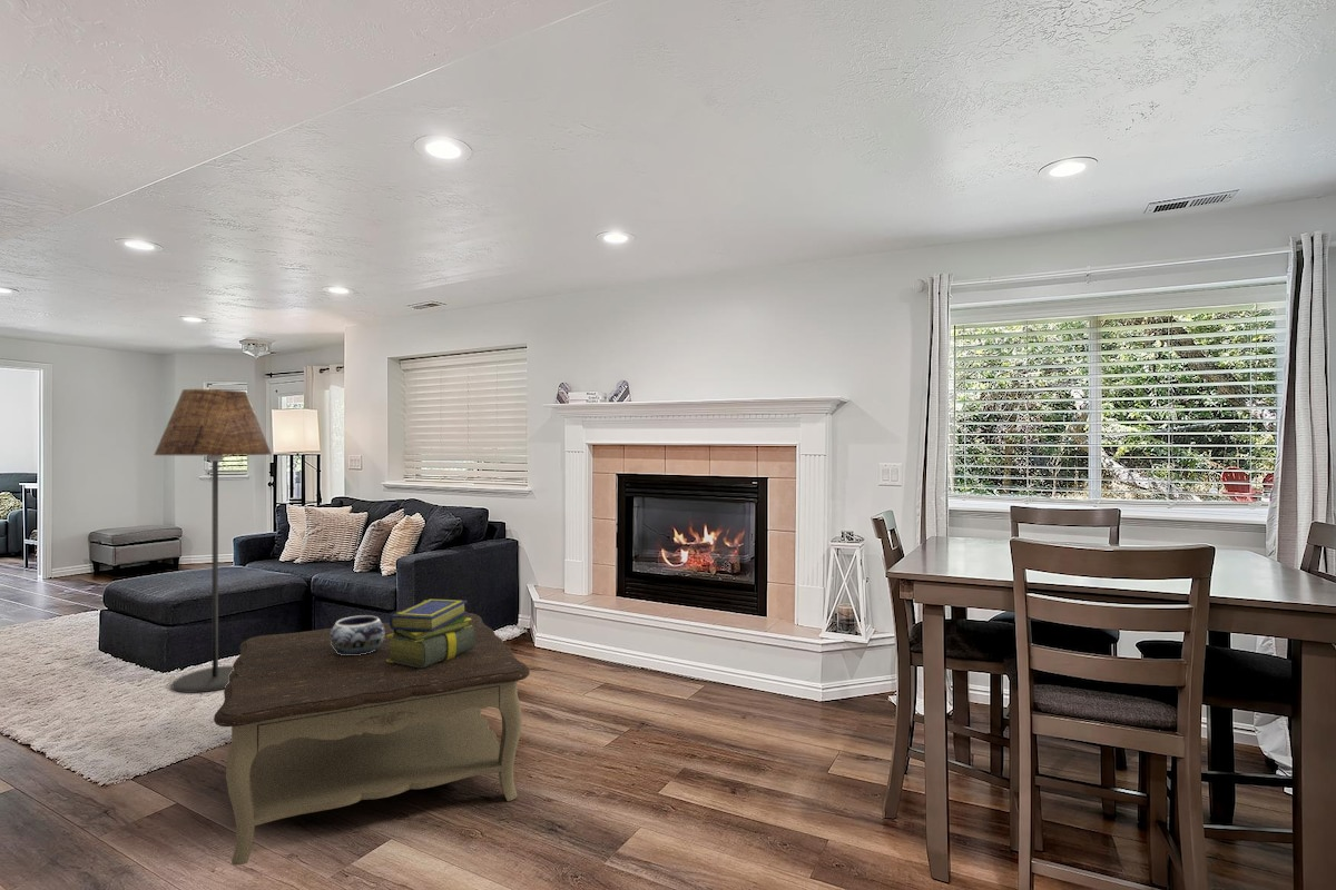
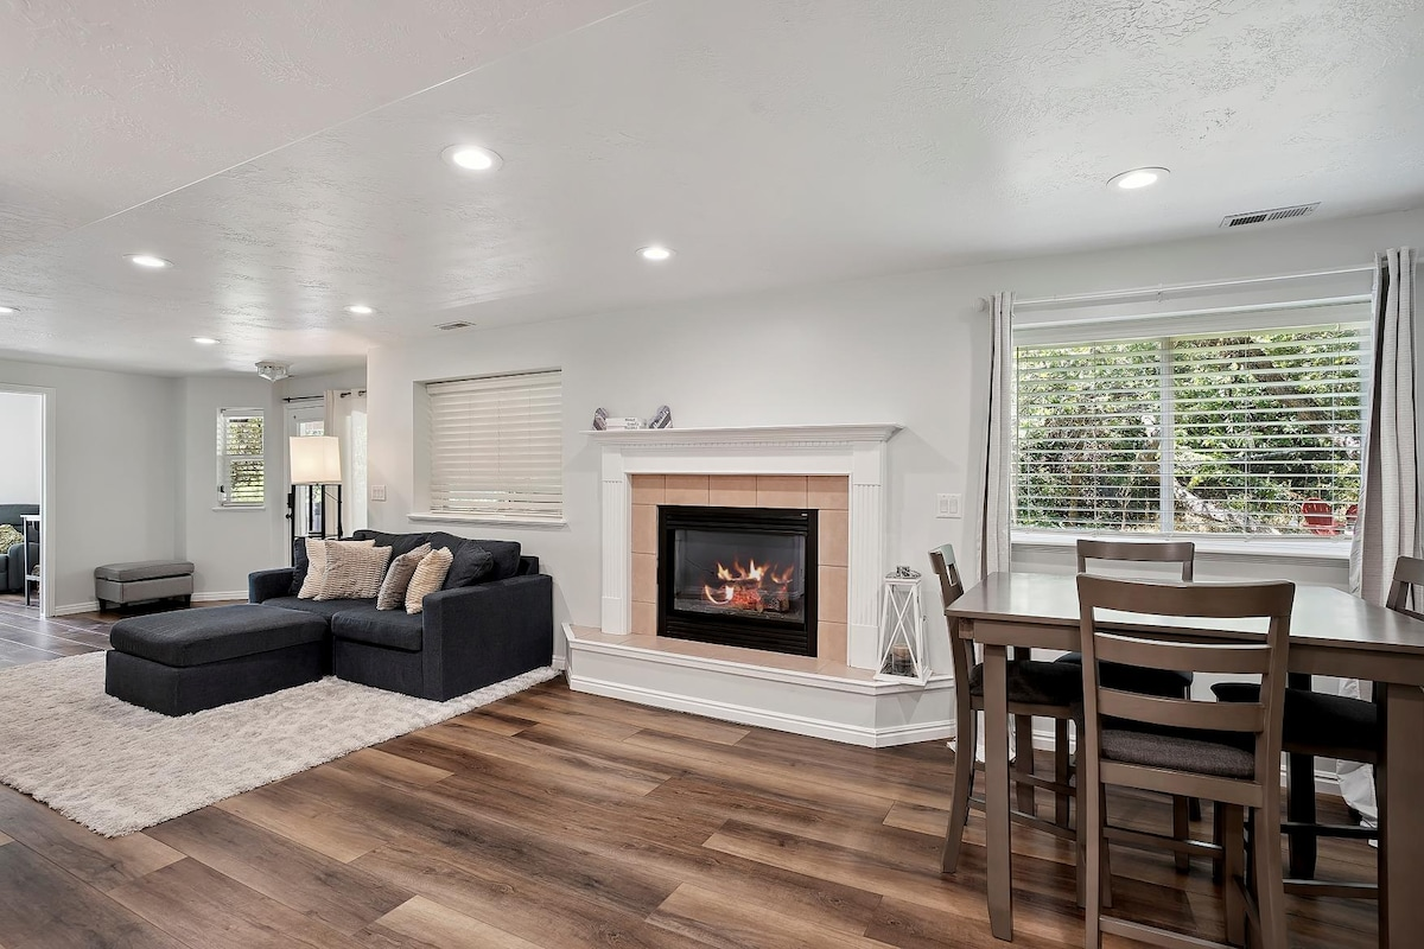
- stack of books [386,597,474,669]
- floor lamp [154,388,273,694]
- decorative bowl [330,614,384,655]
- coffee table [213,612,531,867]
